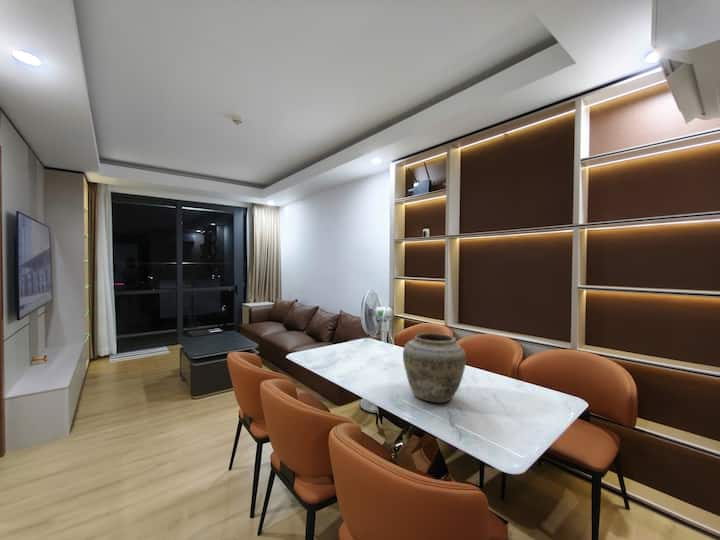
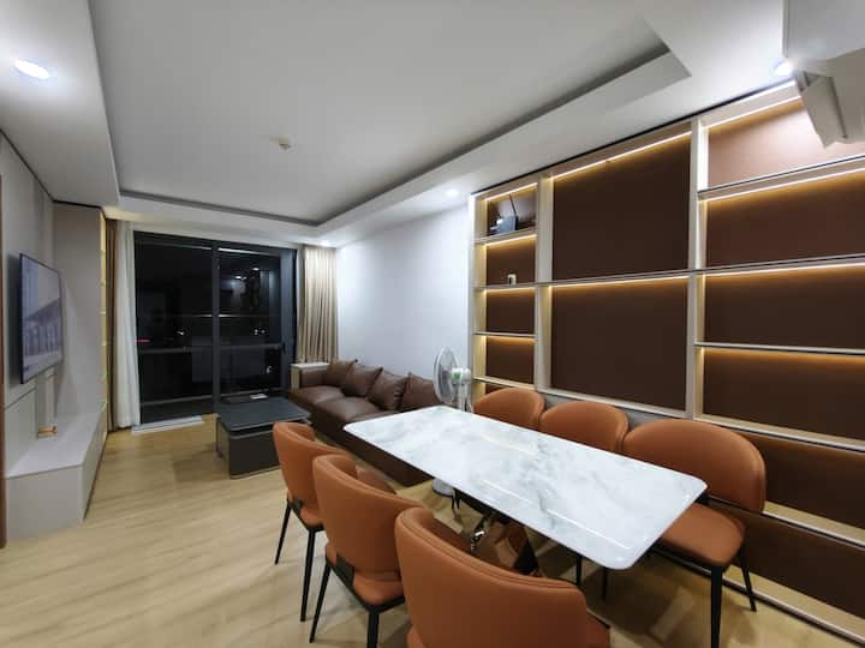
- vase [402,332,467,404]
